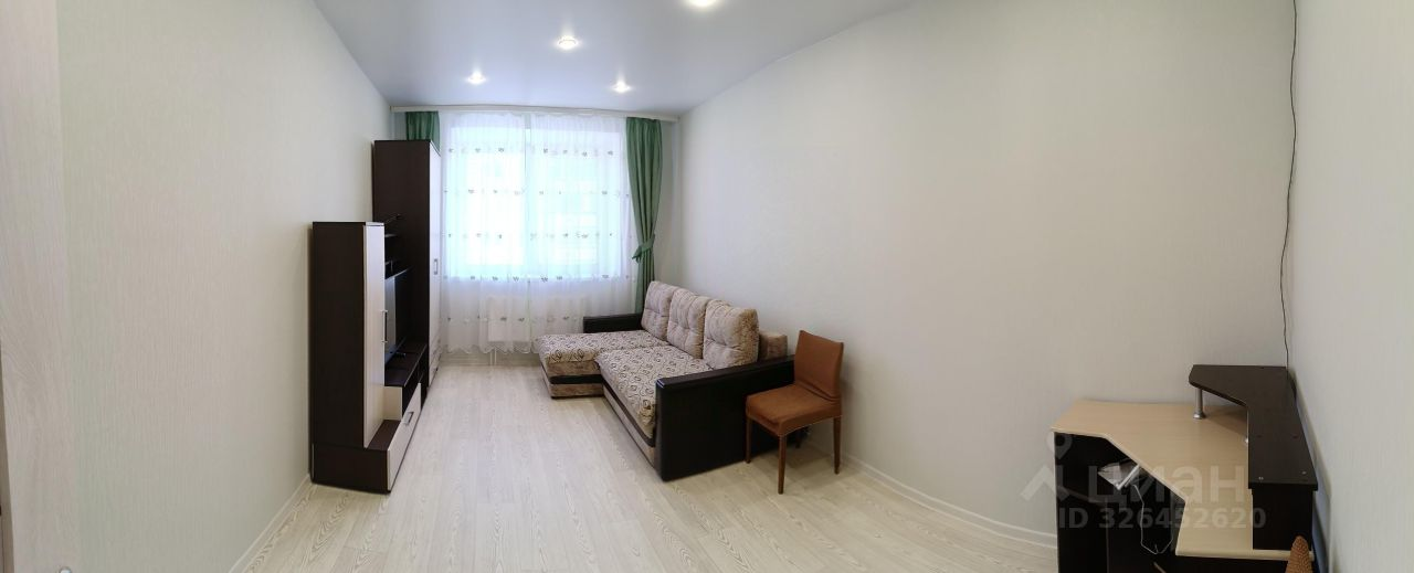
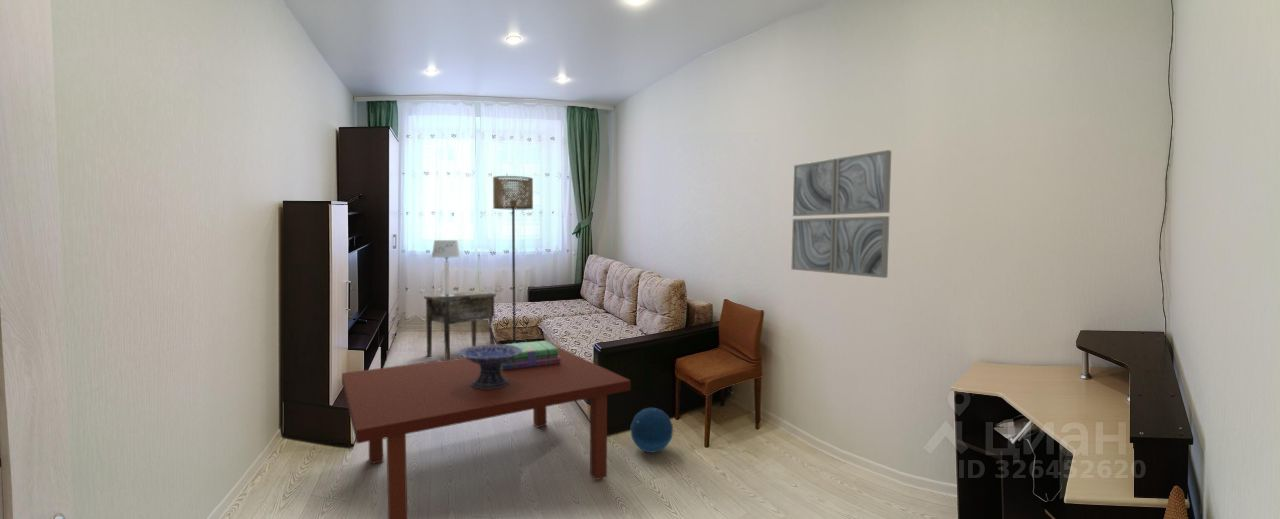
+ table lamp [431,239,462,297]
+ decorative bowl [457,343,522,389]
+ wall art [790,149,892,279]
+ stack of books [501,340,561,370]
+ ball [630,407,674,454]
+ floor lamp [492,175,534,344]
+ coffee table [341,345,632,519]
+ side table [423,290,497,360]
